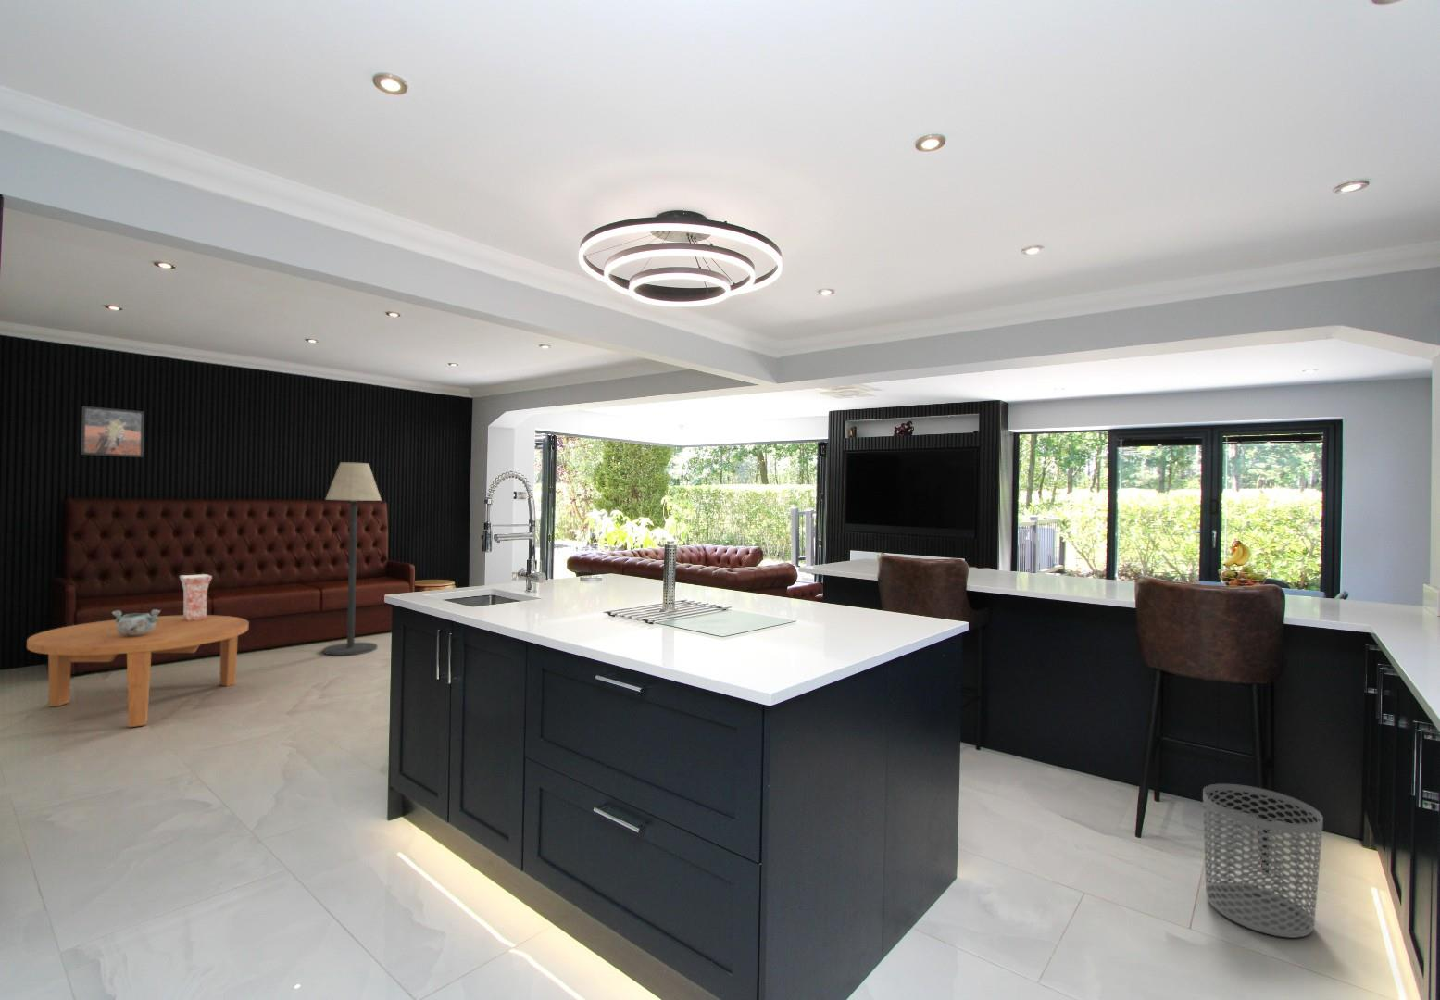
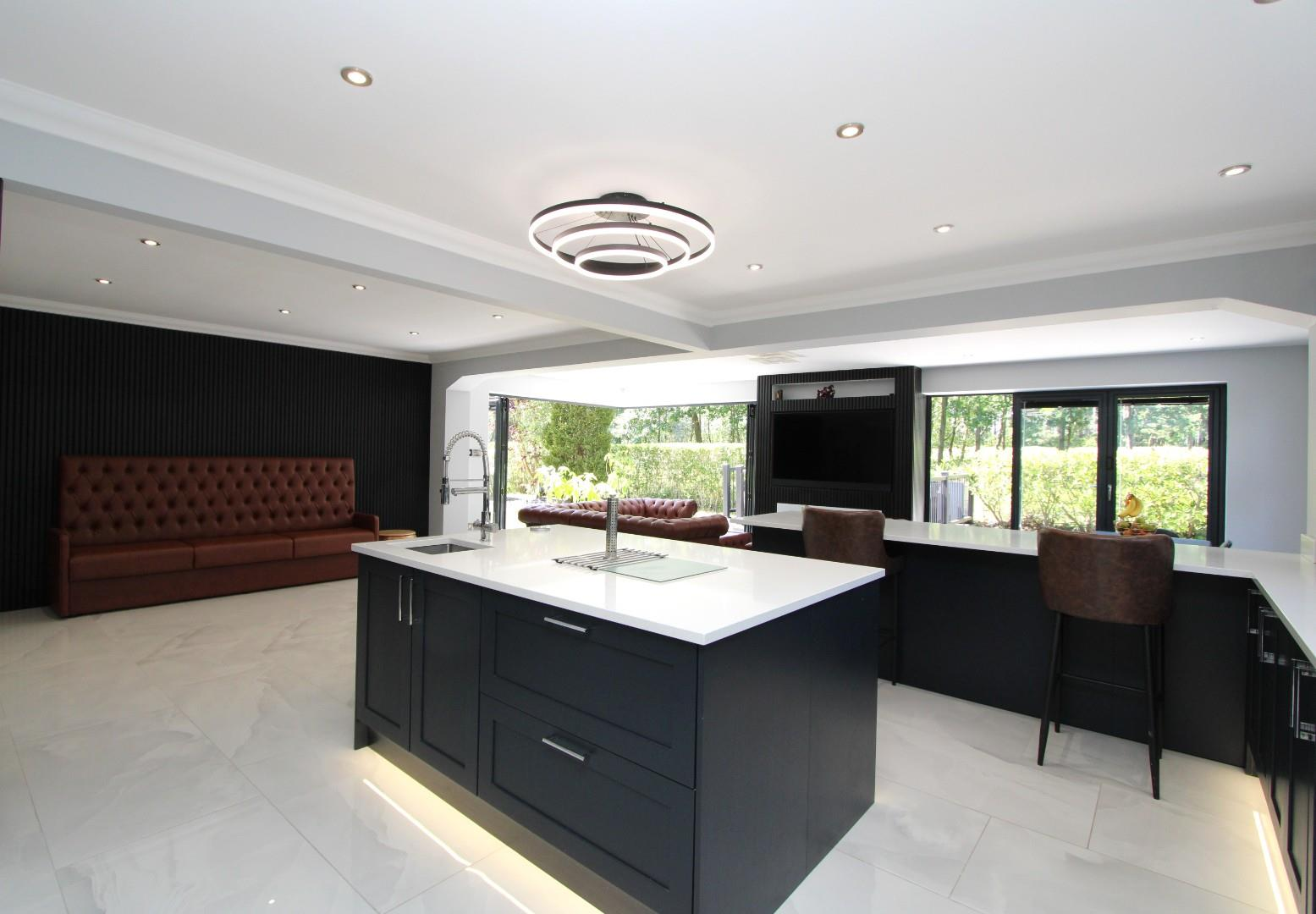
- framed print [81,406,146,458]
- decorative bowl [111,608,162,636]
- vase [178,573,213,621]
- coffee table [26,614,251,728]
- floor lamp [323,461,383,656]
- waste bin [1203,783,1324,939]
